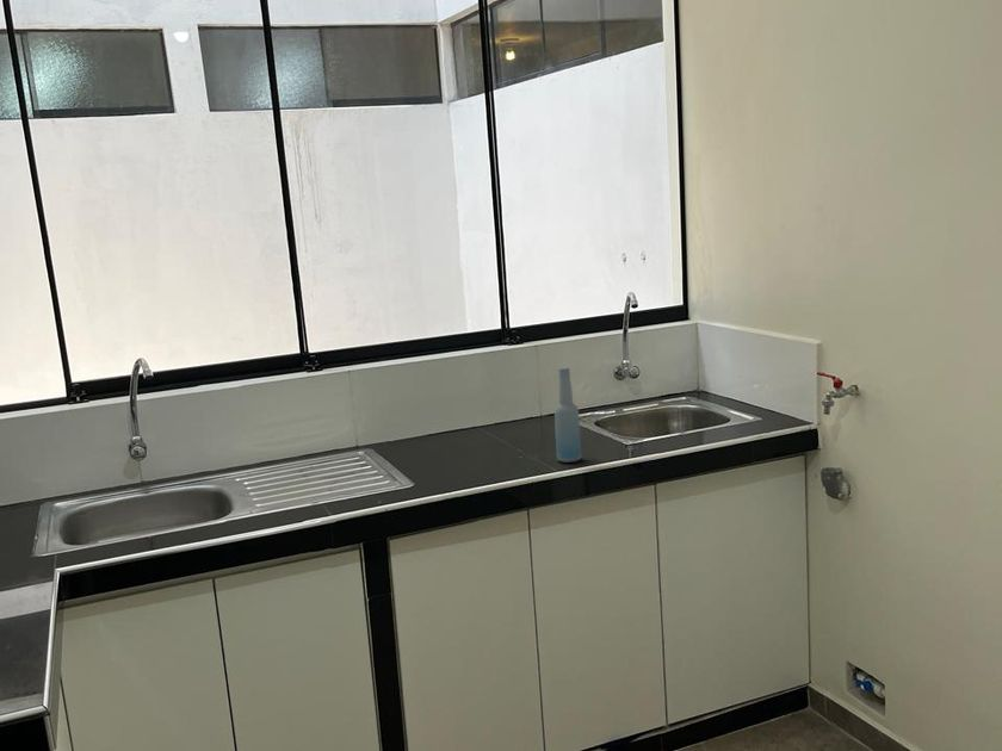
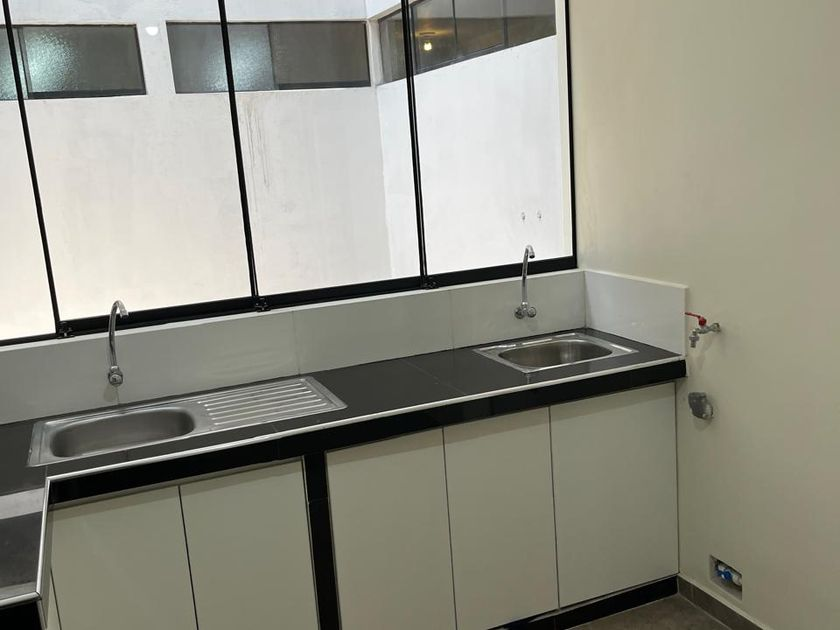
- bottle [553,366,583,464]
